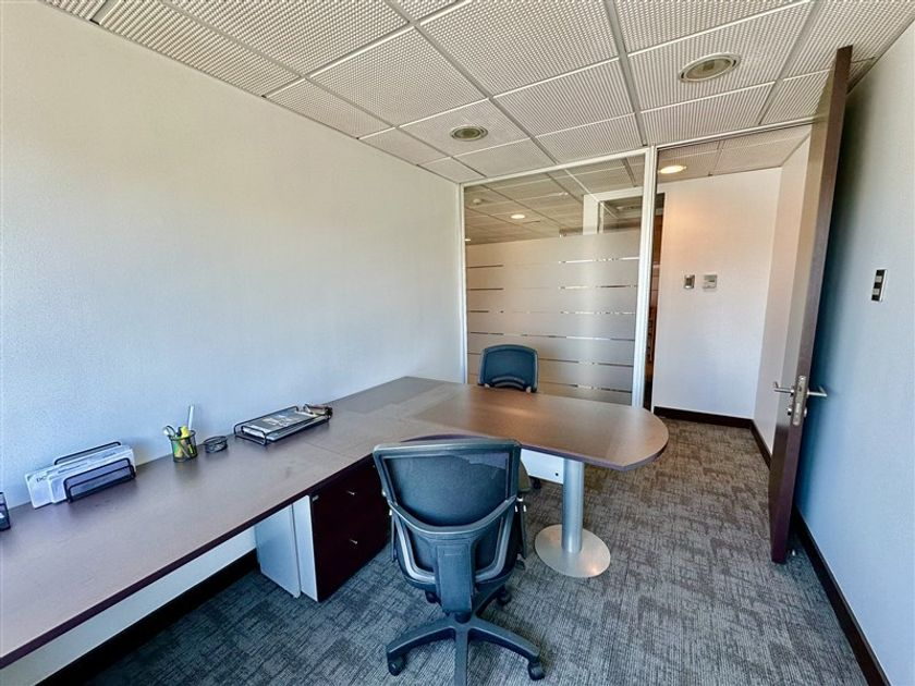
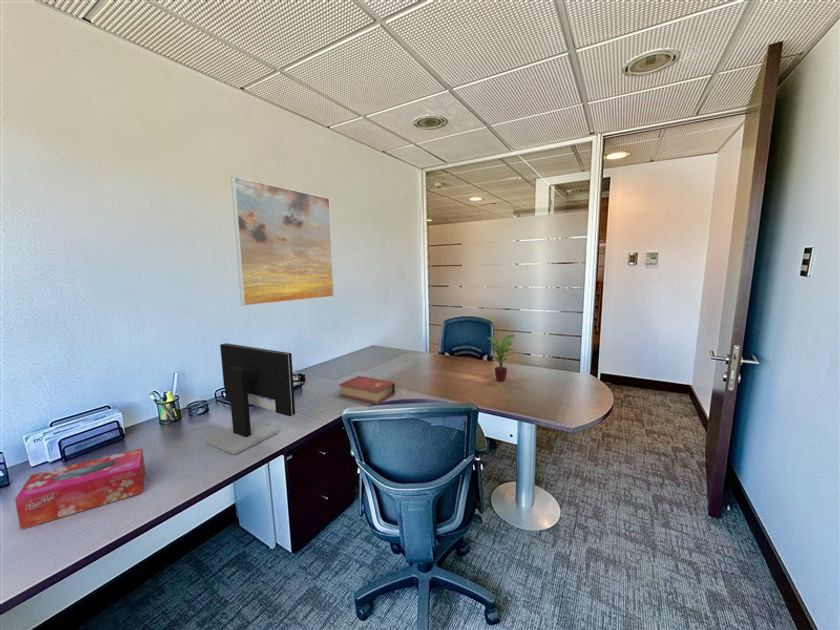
+ book [338,375,396,404]
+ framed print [230,176,335,307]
+ tissue box [14,447,146,530]
+ potted plant [486,334,516,382]
+ computer monitor [203,342,296,455]
